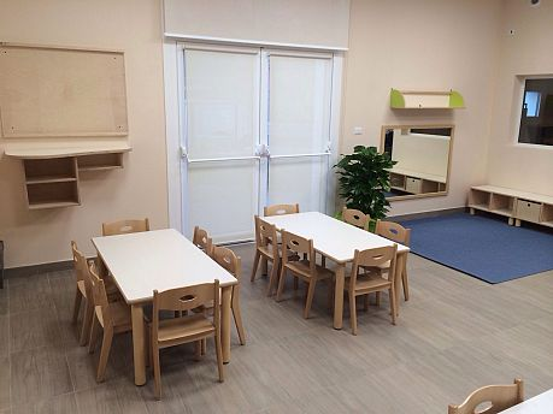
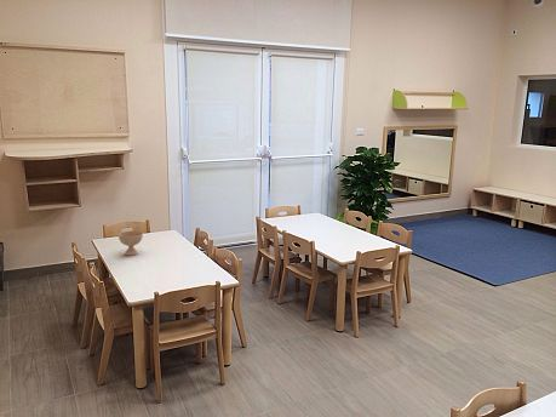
+ bowl [117,230,144,257]
